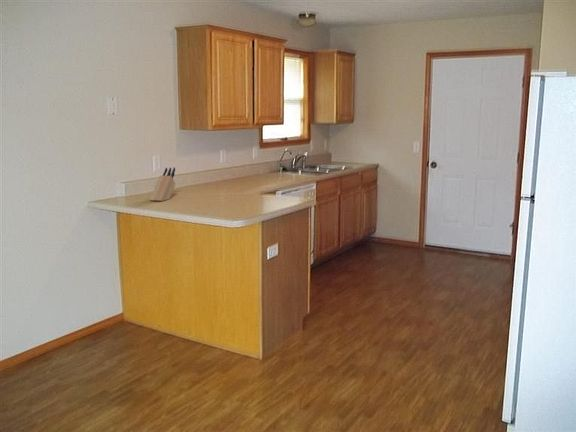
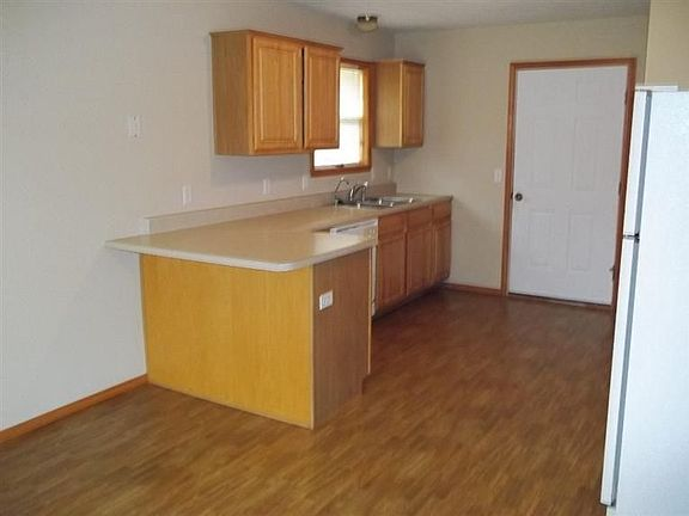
- knife block [149,166,176,202]
